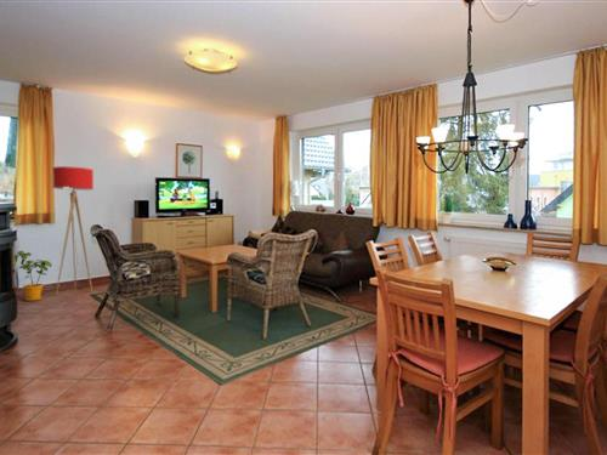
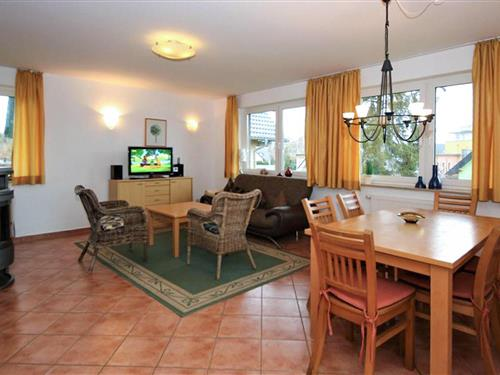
- house plant [12,250,52,302]
- floor lamp [51,165,95,295]
